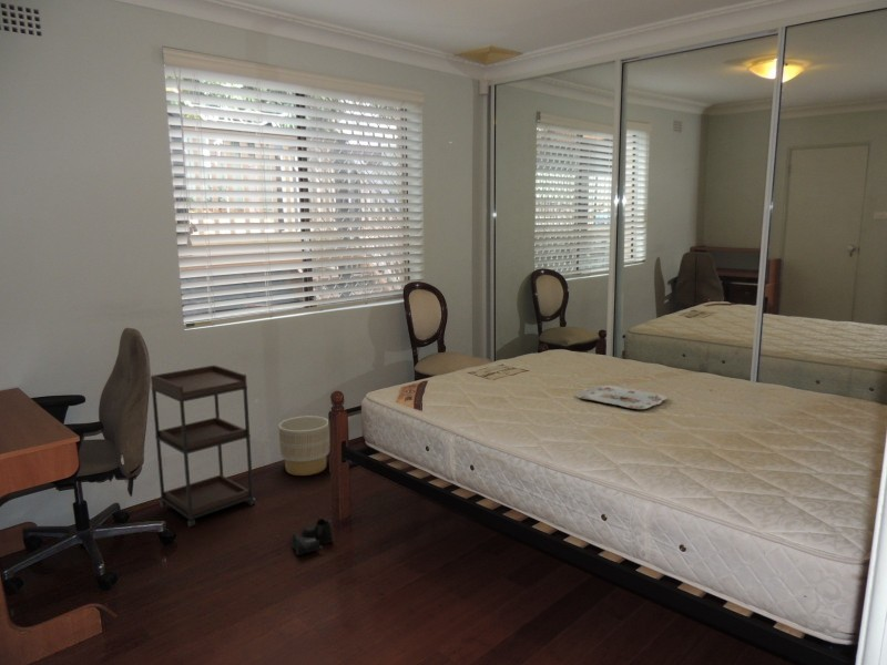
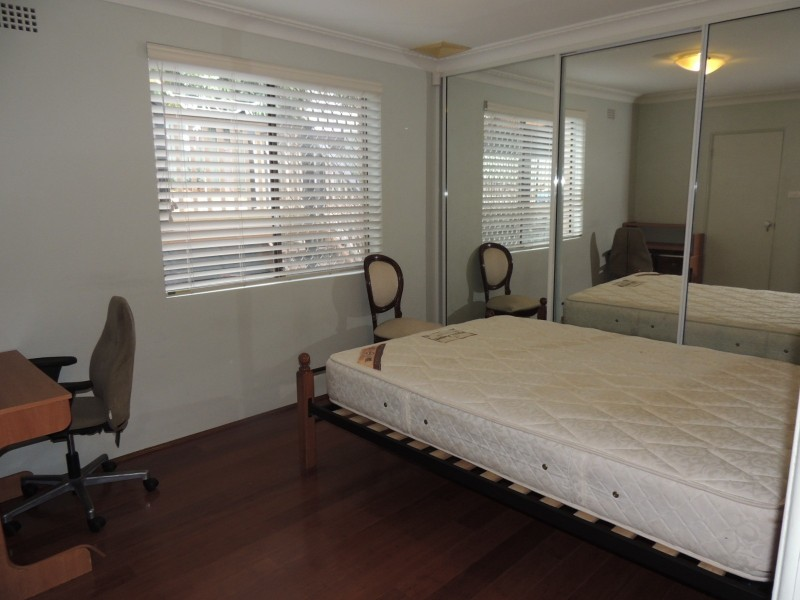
- planter [277,415,330,477]
- boots [290,516,334,556]
- shelving unit [150,364,257,528]
- serving tray [574,385,667,410]
